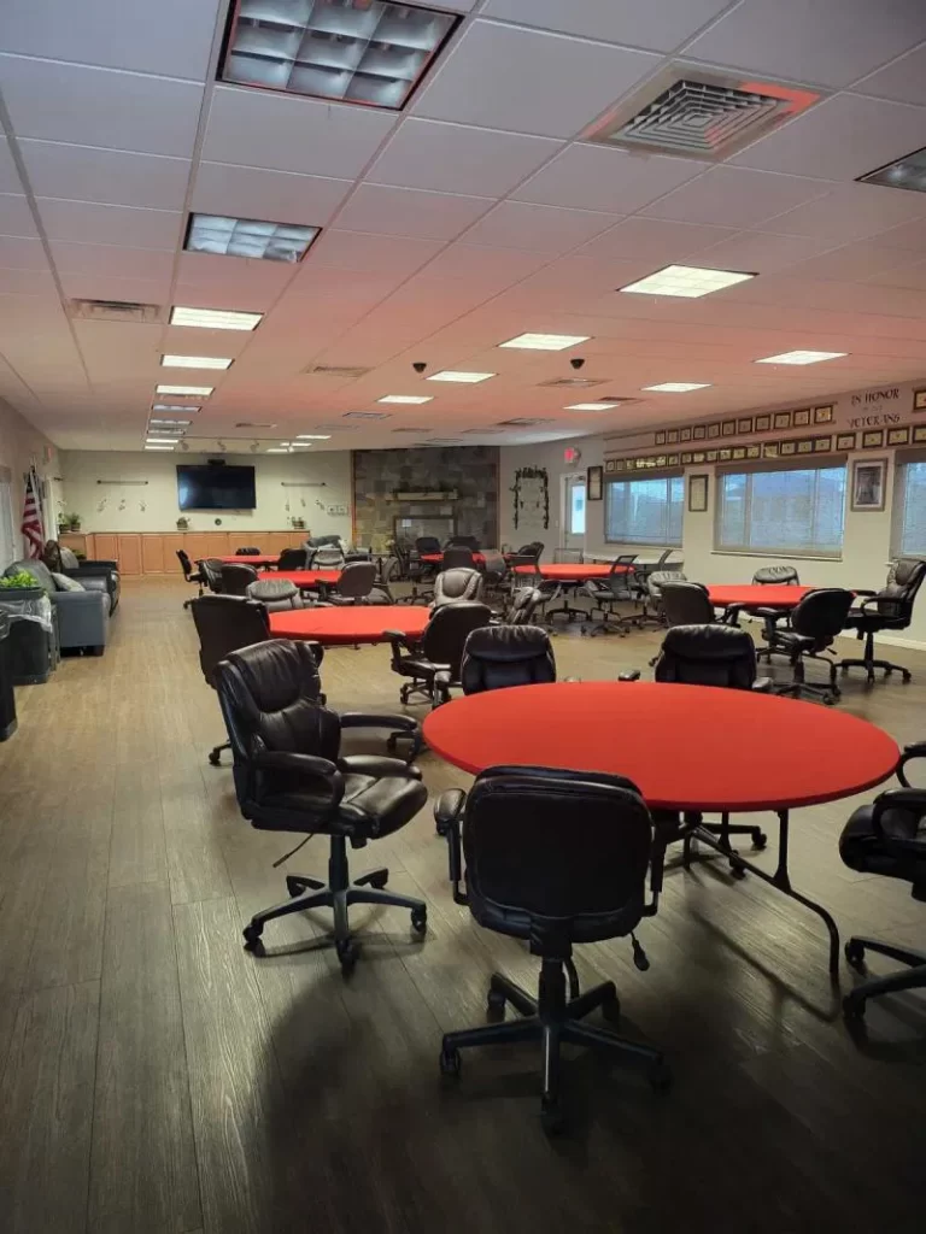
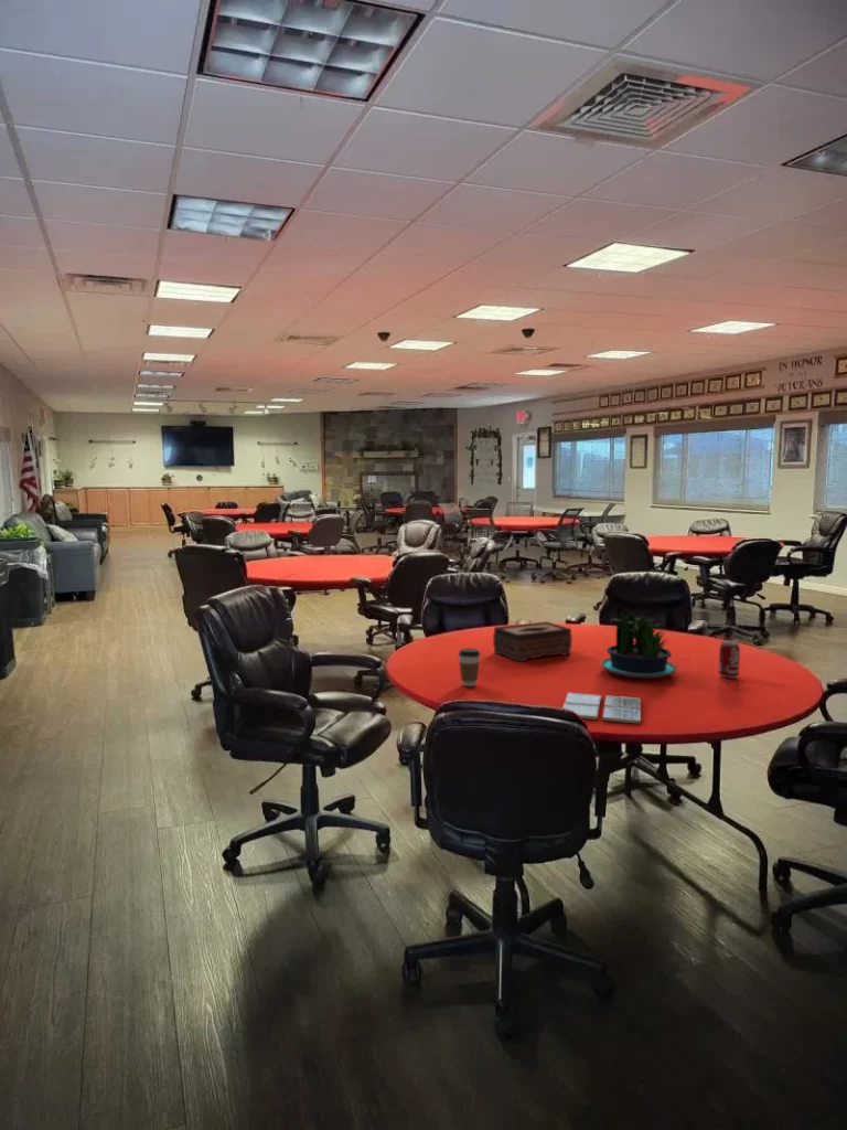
+ potted plant [599,611,678,679]
+ tissue box [492,620,573,662]
+ beverage can [717,639,741,680]
+ drink coaster [561,692,642,725]
+ coffee cup [458,647,482,687]
